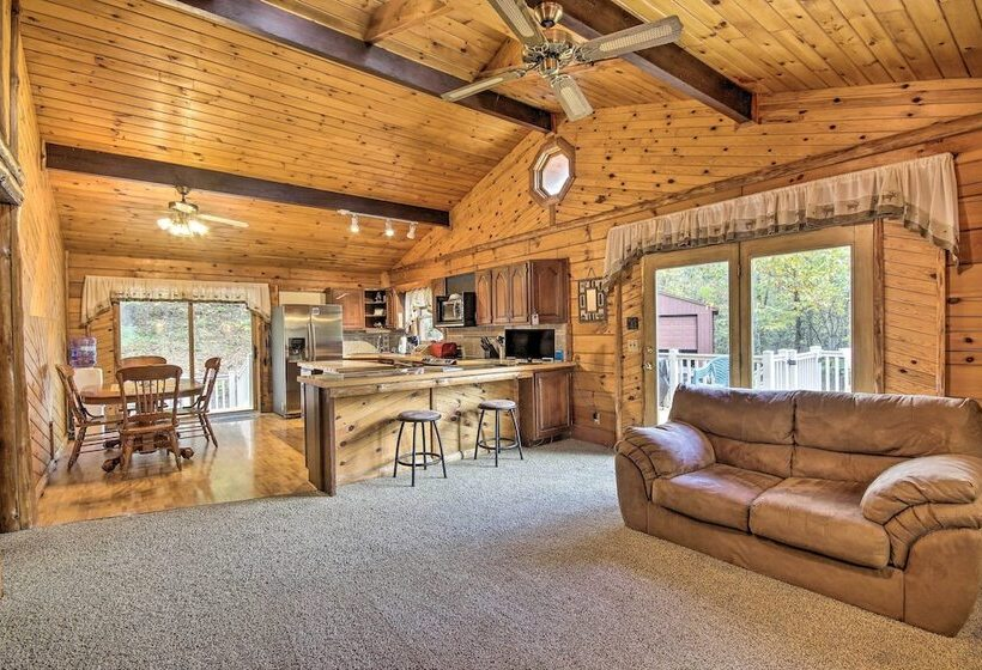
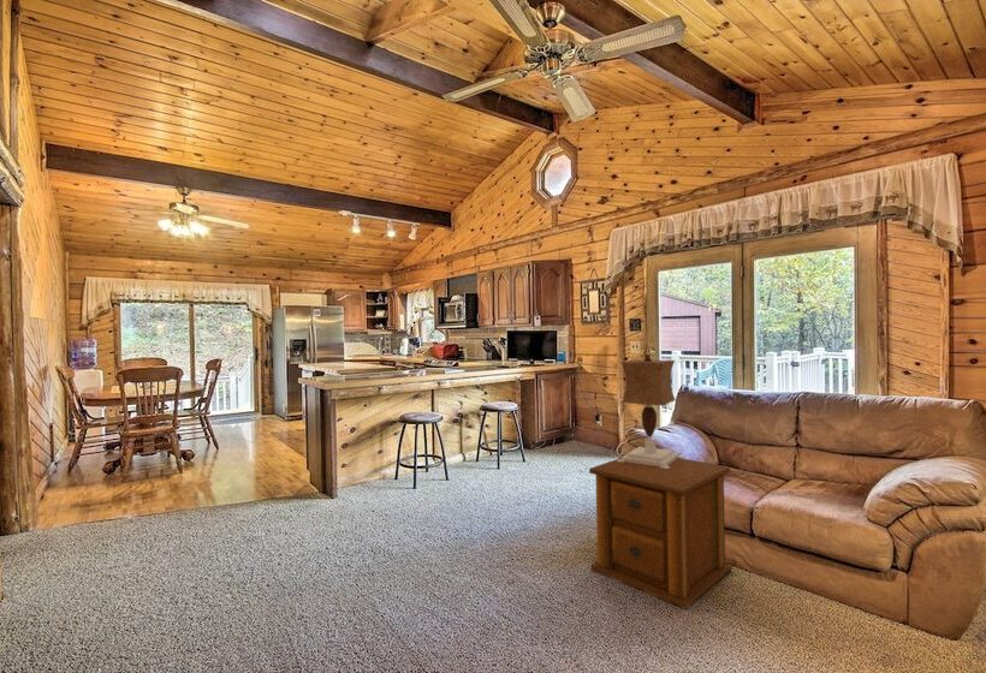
+ table lamp [617,353,684,469]
+ side table [588,457,733,611]
